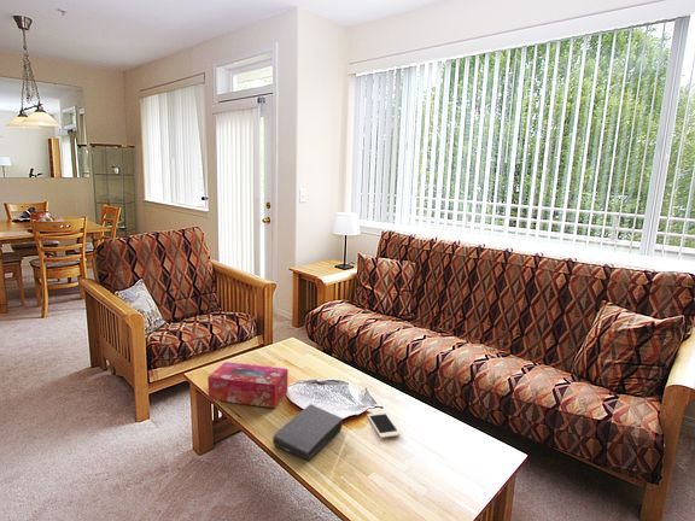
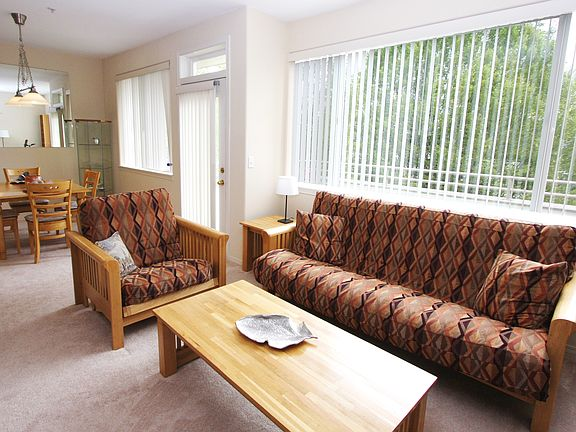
- tissue box [206,361,290,409]
- cell phone [366,411,402,439]
- book [271,403,344,461]
